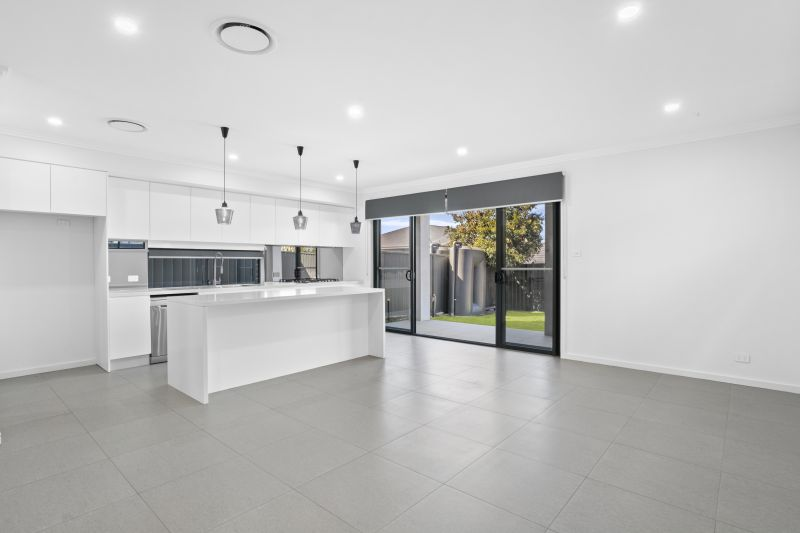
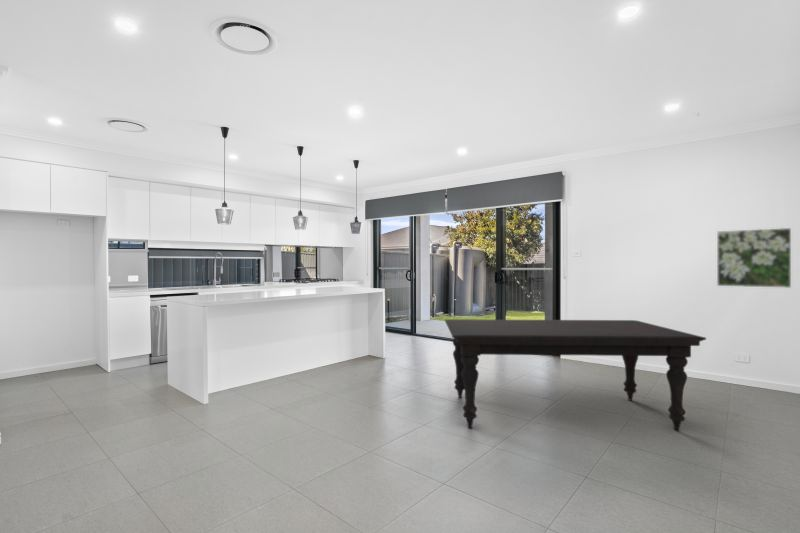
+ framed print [716,227,792,289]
+ dining table [444,318,707,432]
